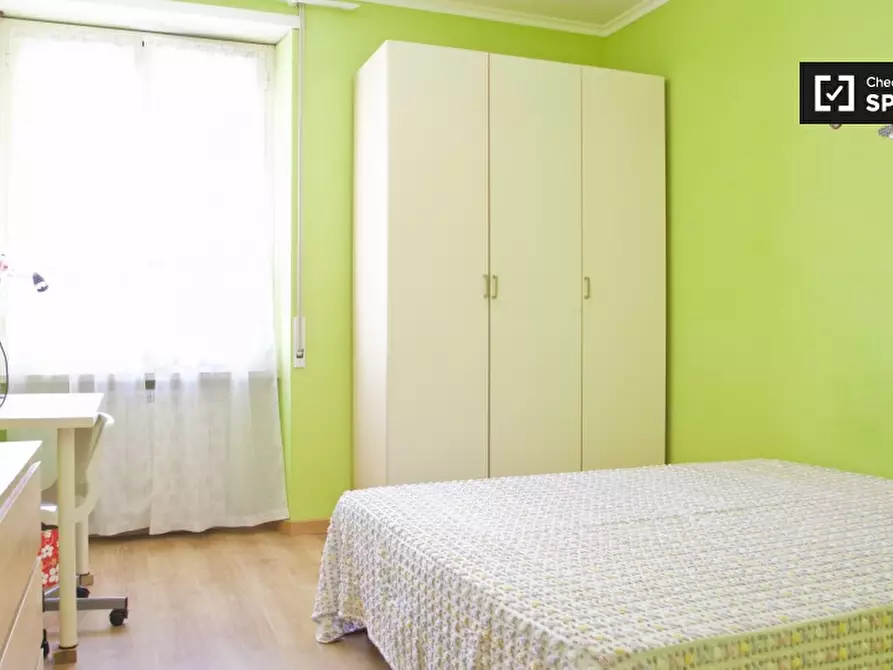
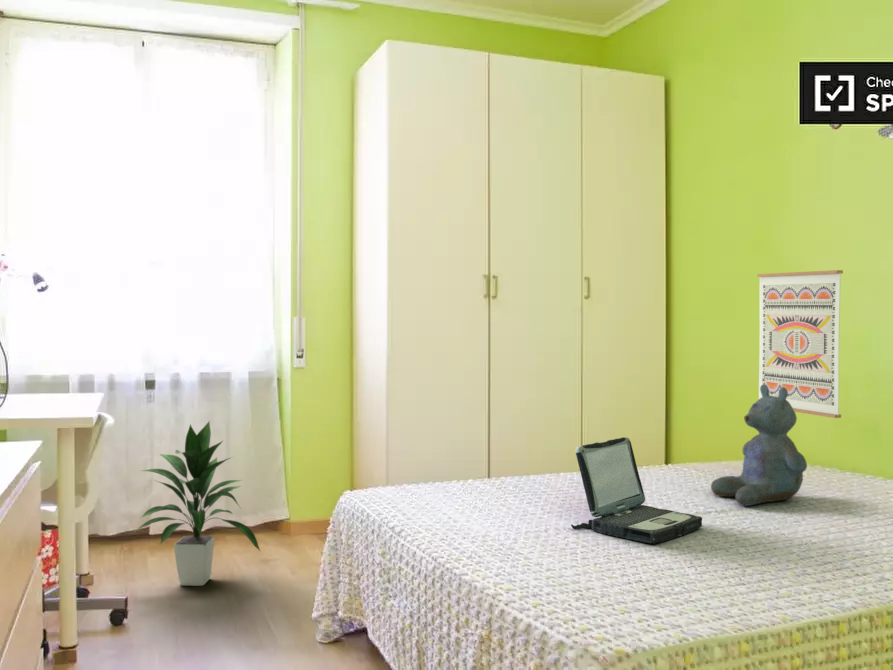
+ stuffed bear [710,384,808,507]
+ wall art [756,269,844,419]
+ laptop [570,436,703,545]
+ indoor plant [133,420,262,587]
